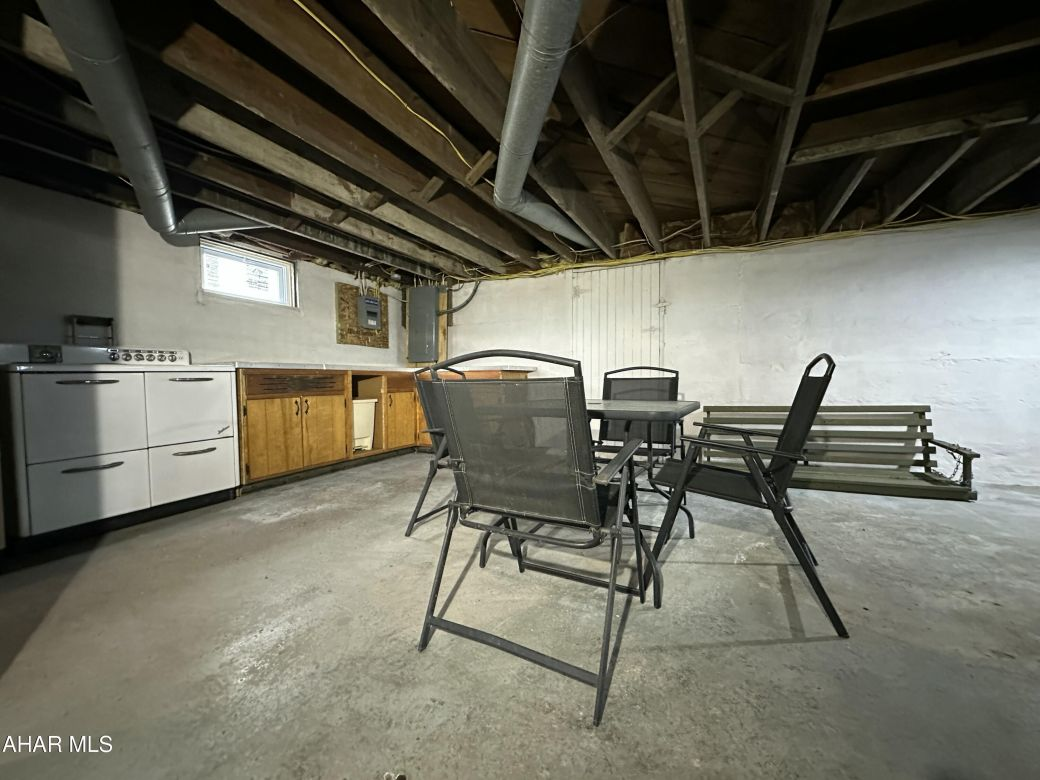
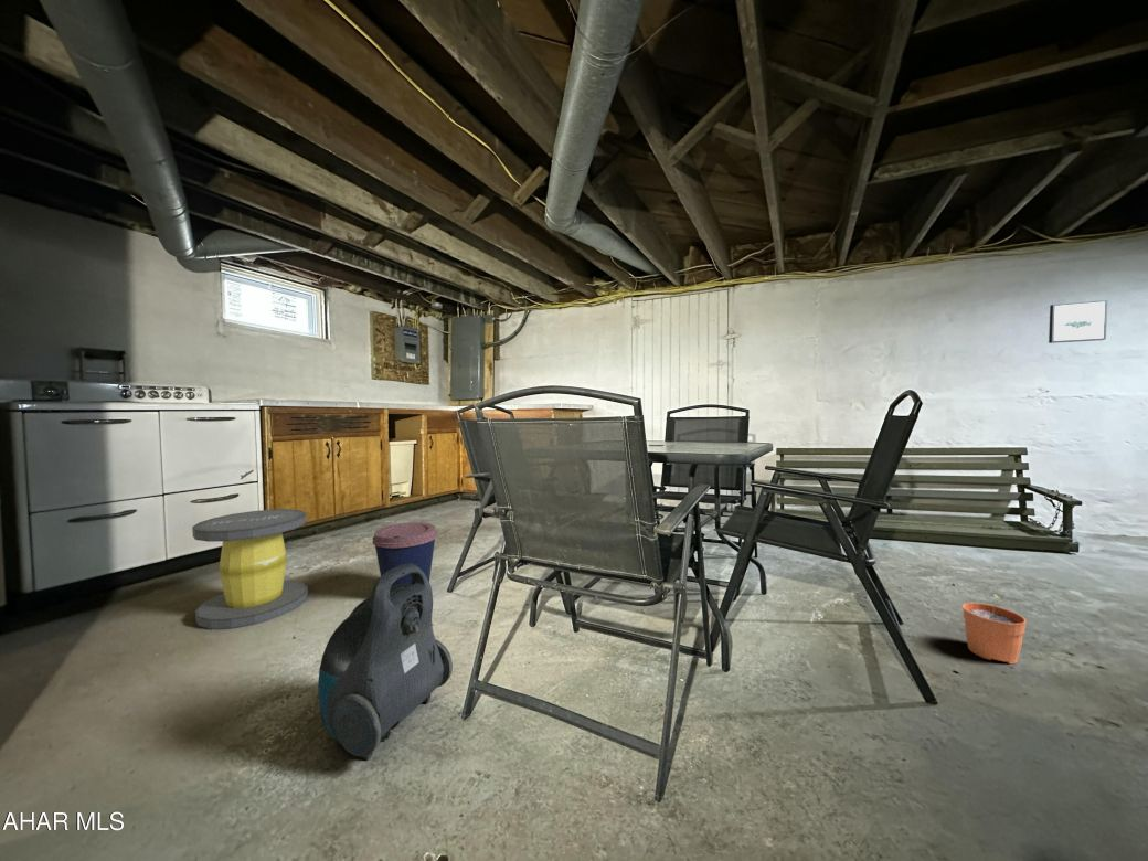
+ wall art [1048,299,1108,344]
+ plant pot [961,594,1028,666]
+ stool [191,508,309,630]
+ coffee cup [371,521,438,586]
+ vacuum cleaner [317,563,454,761]
